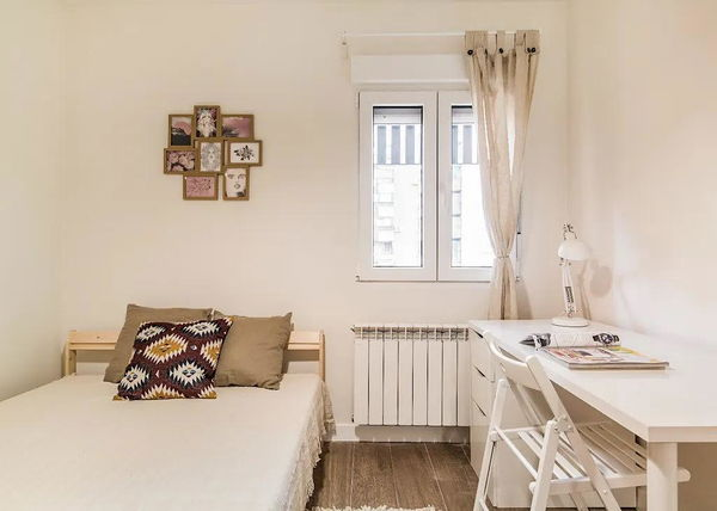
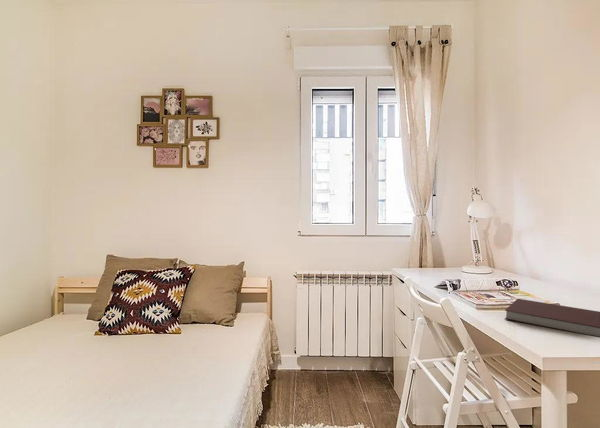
+ notebook [504,298,600,339]
